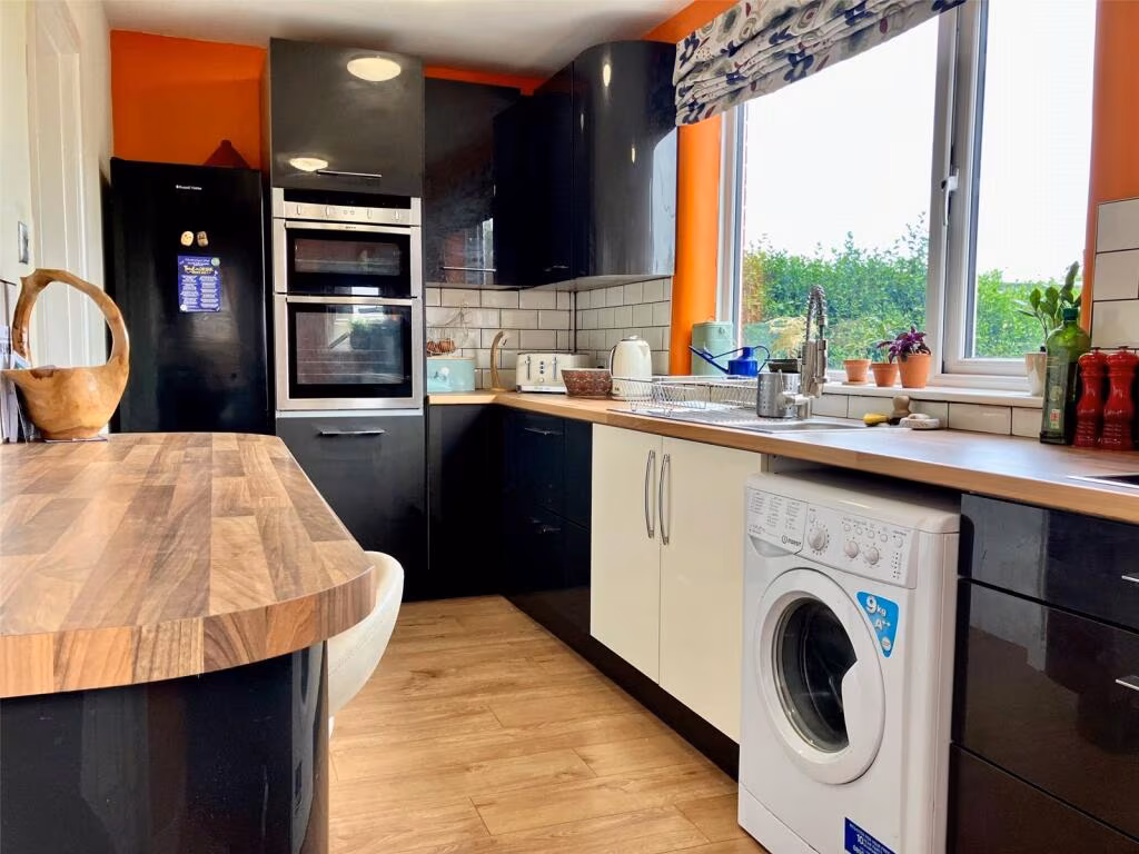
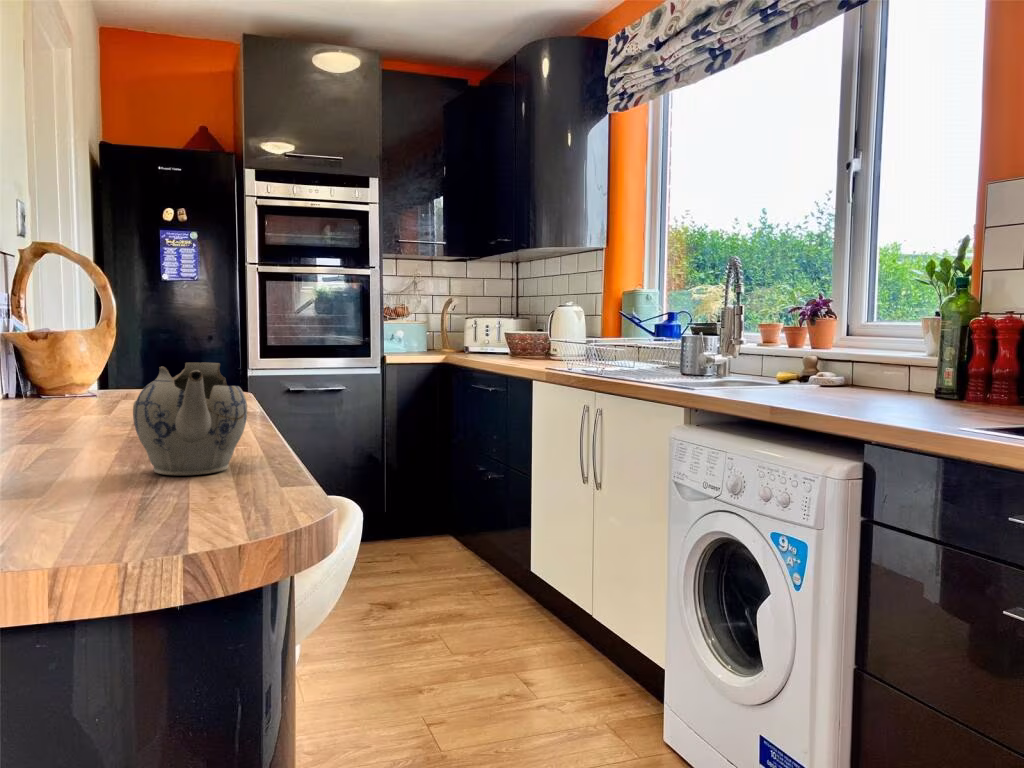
+ teapot [132,362,248,476]
